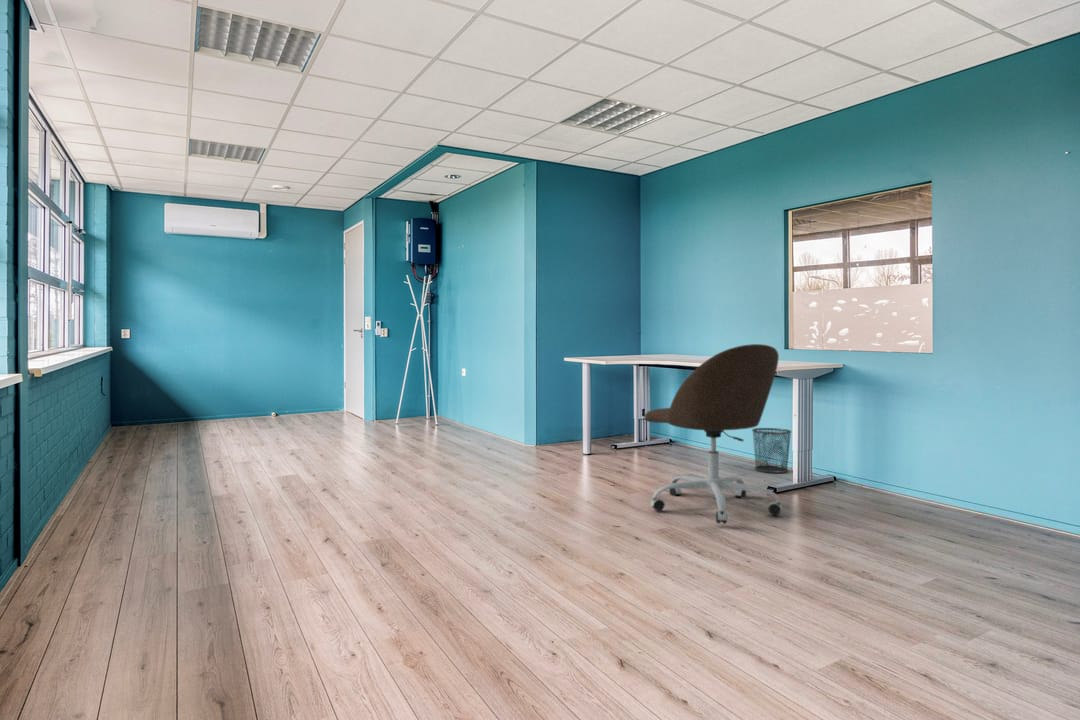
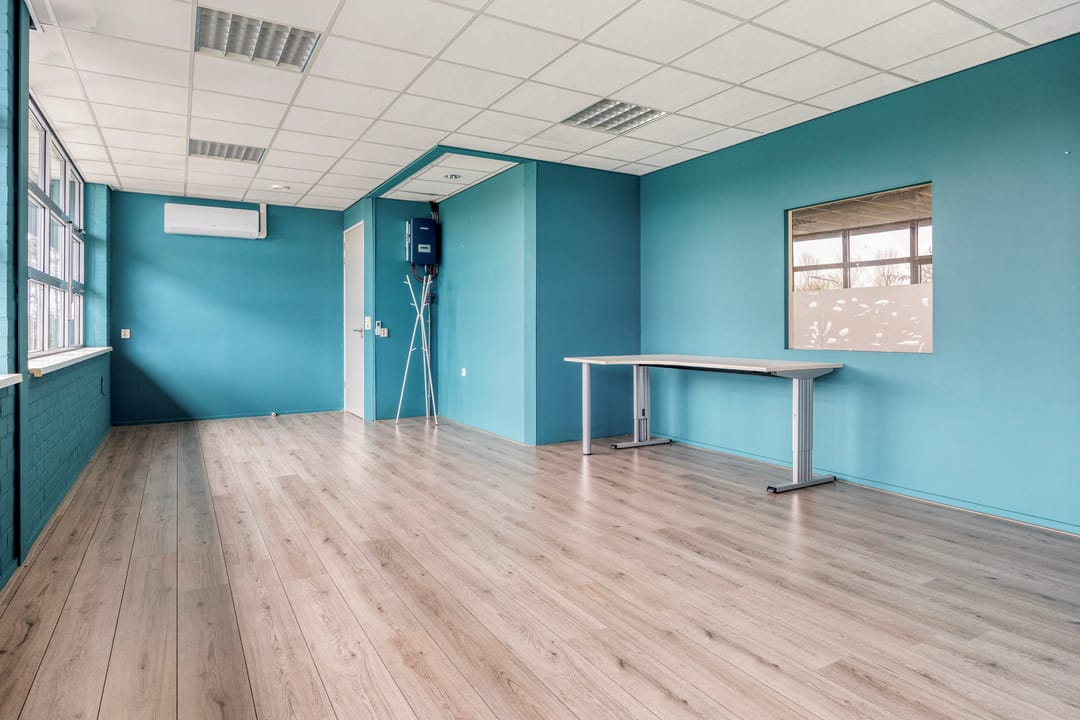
- office chair [644,343,783,525]
- waste bin [751,427,792,474]
